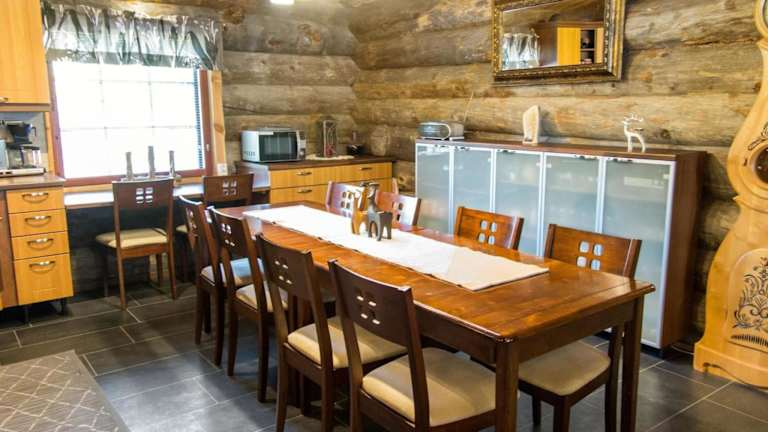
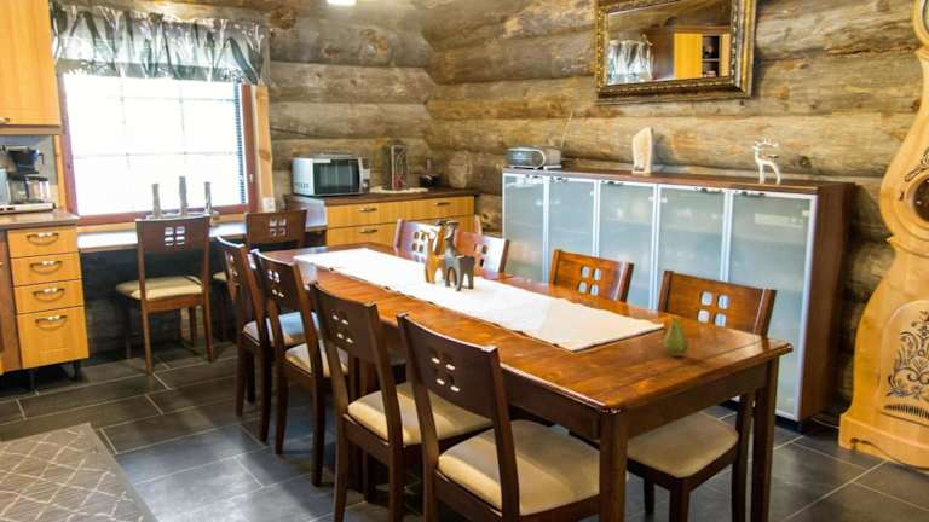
+ fruit [663,314,689,358]
